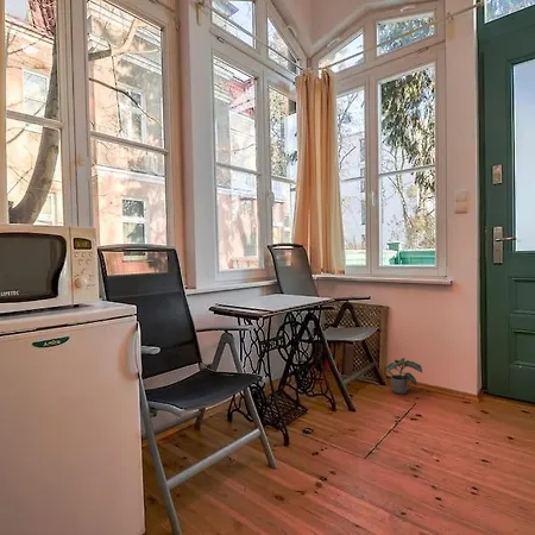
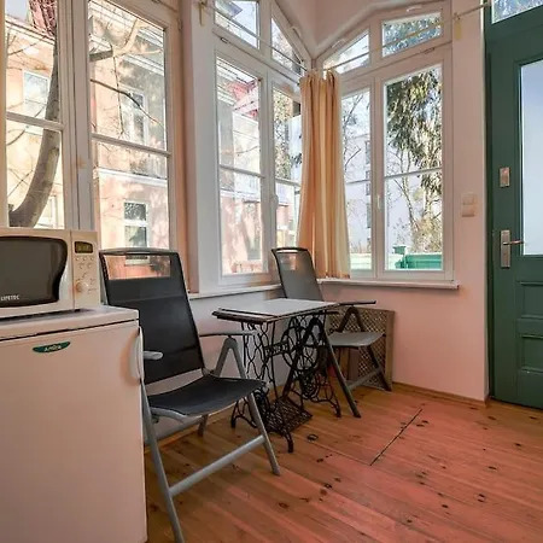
- potted plant [384,357,423,395]
